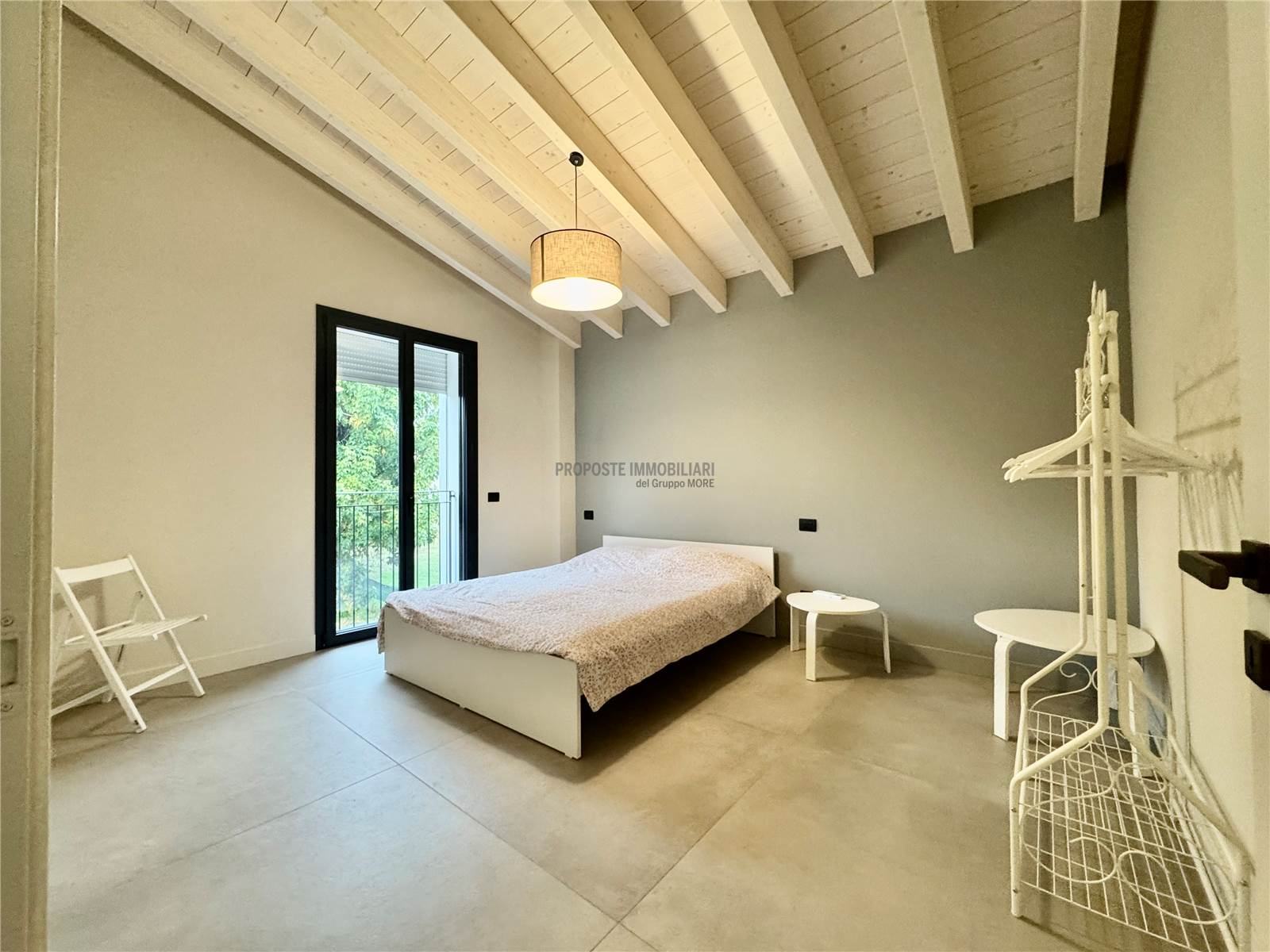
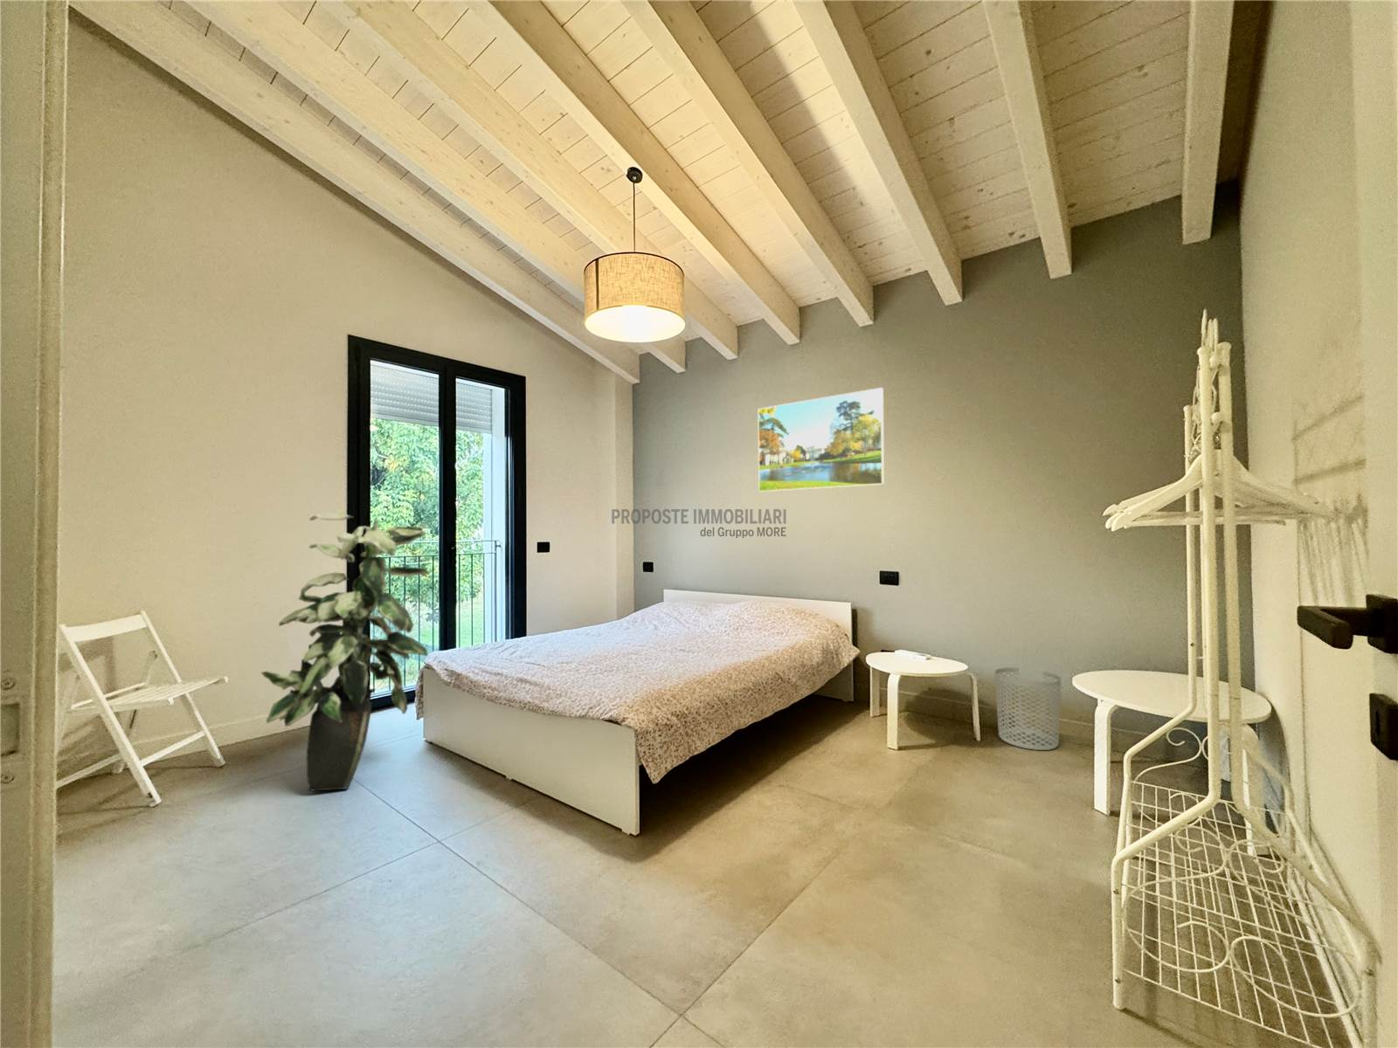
+ waste bin [994,666,1061,751]
+ indoor plant [261,512,430,793]
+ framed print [756,386,885,492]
